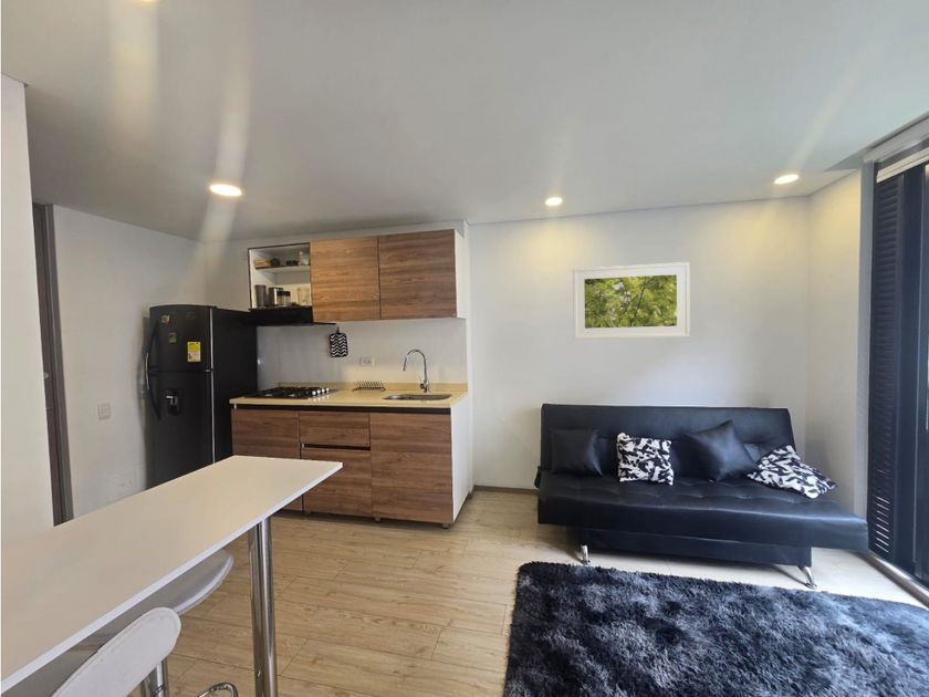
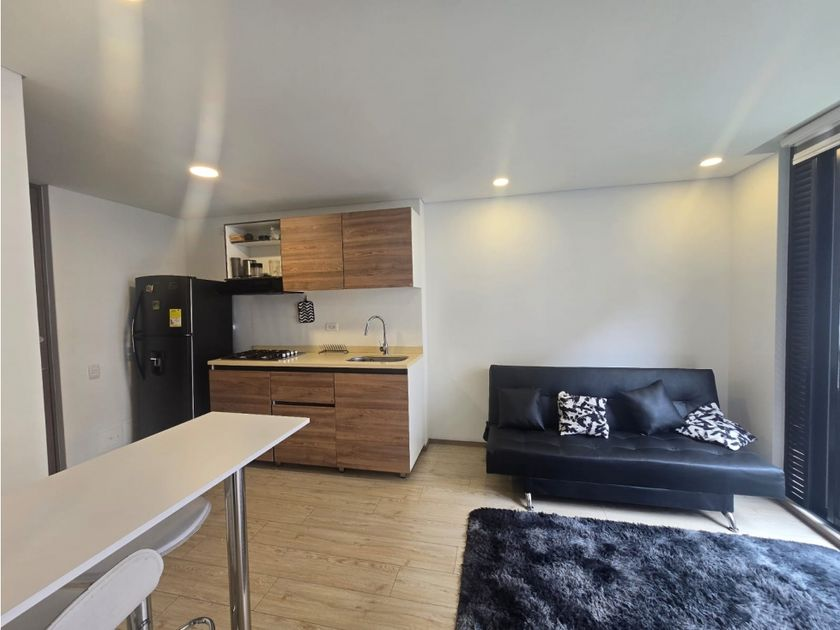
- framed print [572,261,690,341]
